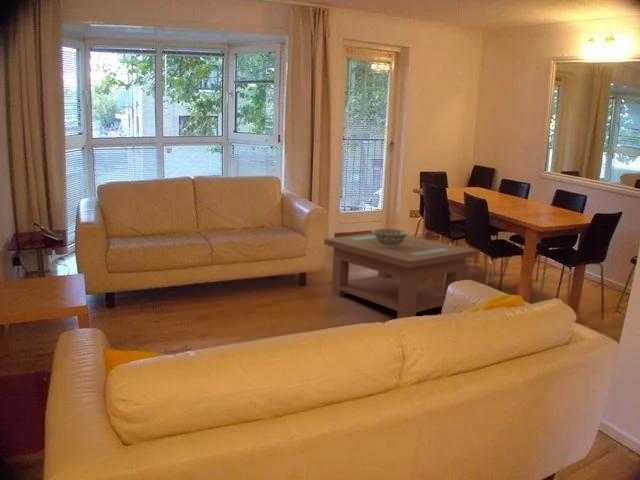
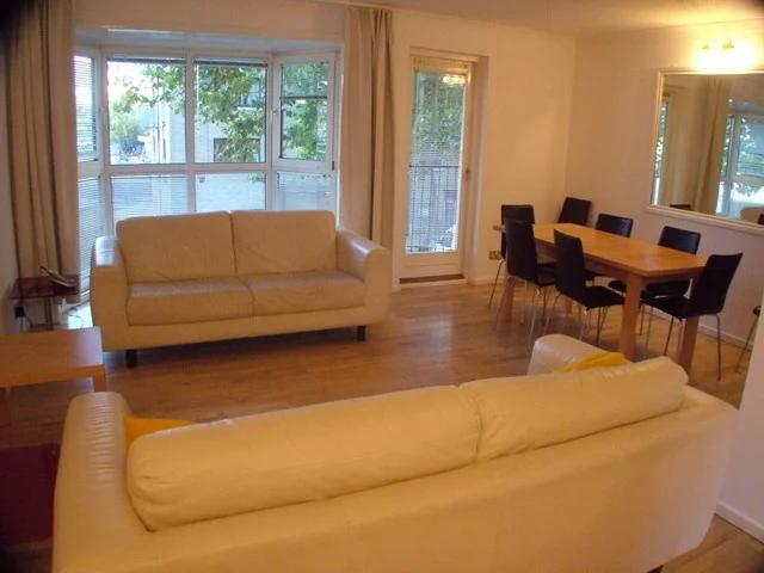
- coffee table [323,232,477,319]
- decorative bowl [371,228,411,247]
